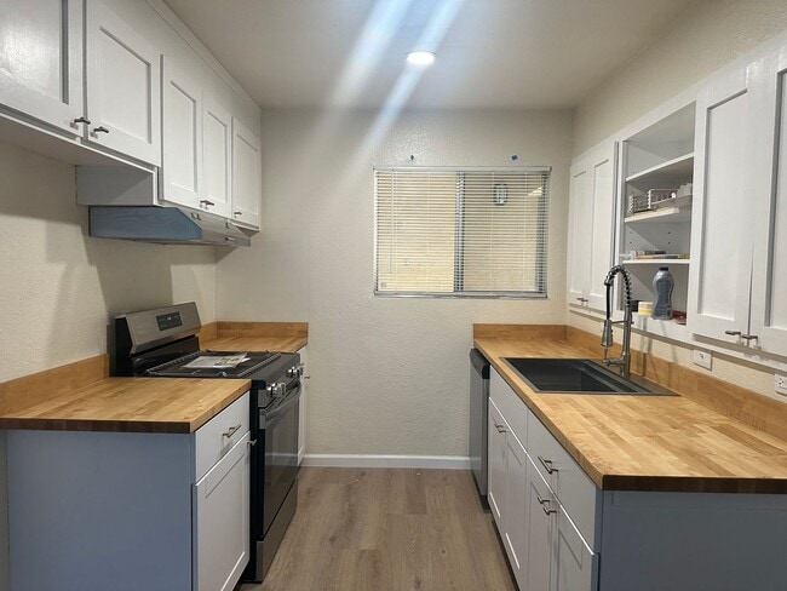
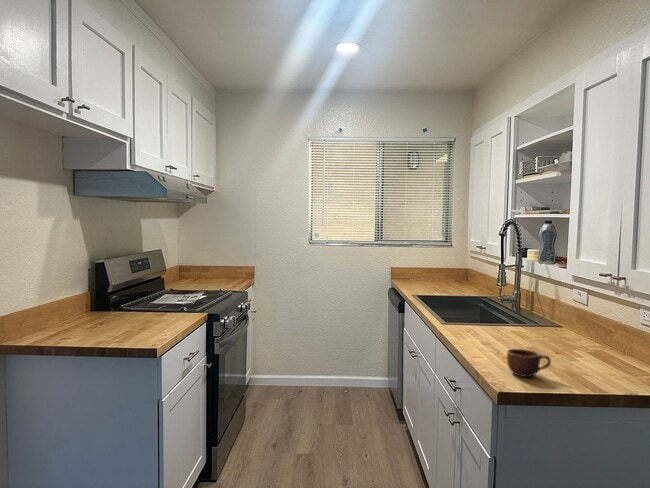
+ mug [506,348,552,378]
